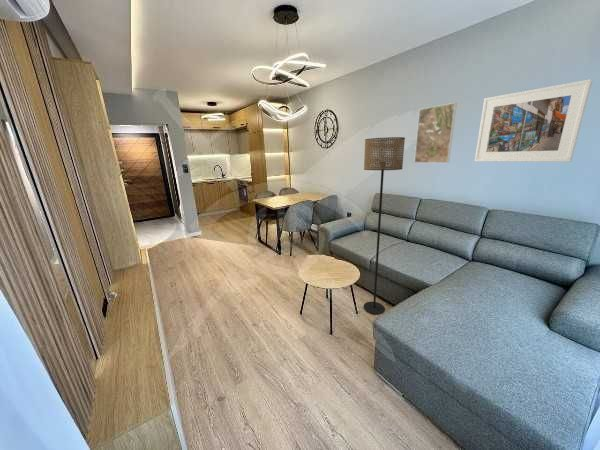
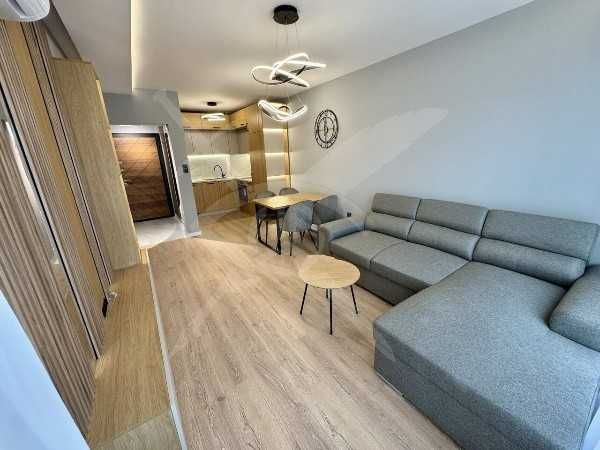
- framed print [413,102,458,164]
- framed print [474,78,593,163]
- floor lamp [363,136,406,315]
